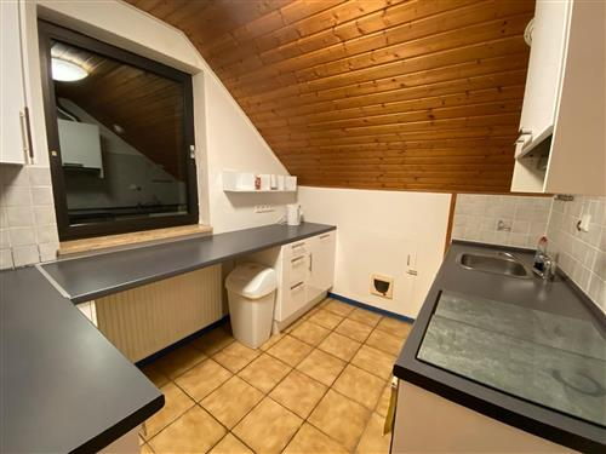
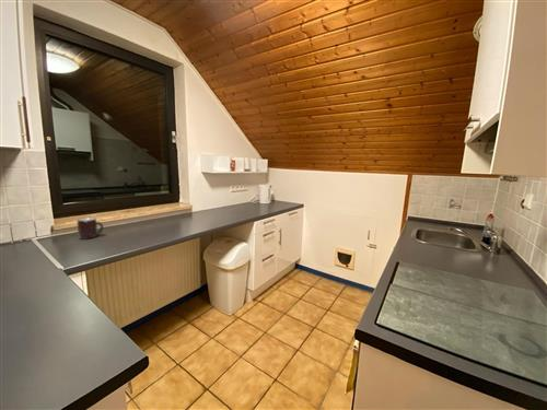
+ mug [77,216,104,241]
